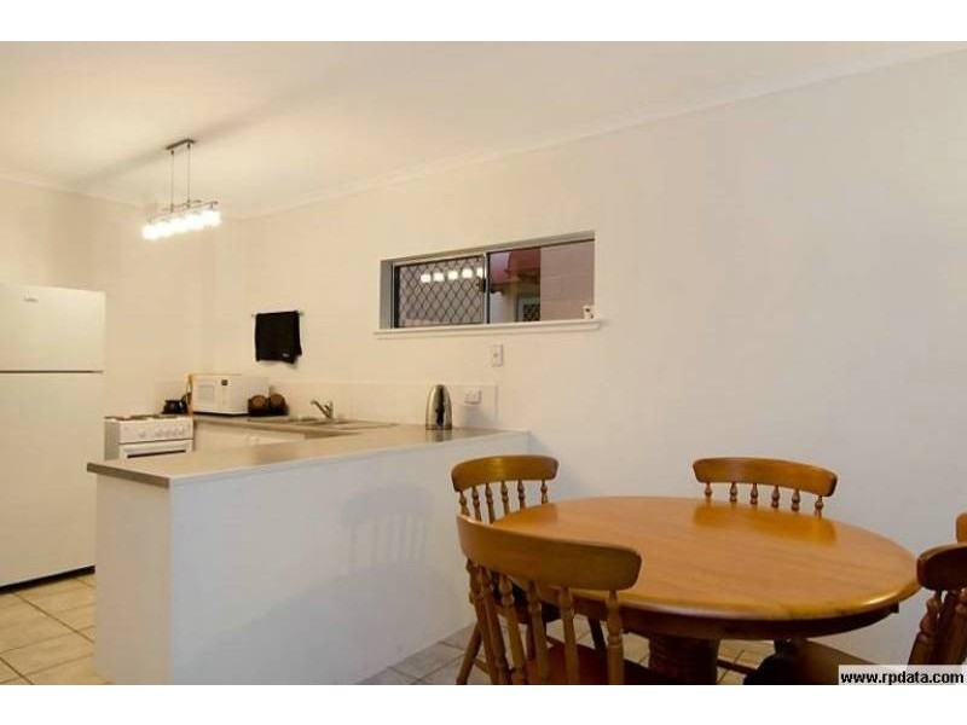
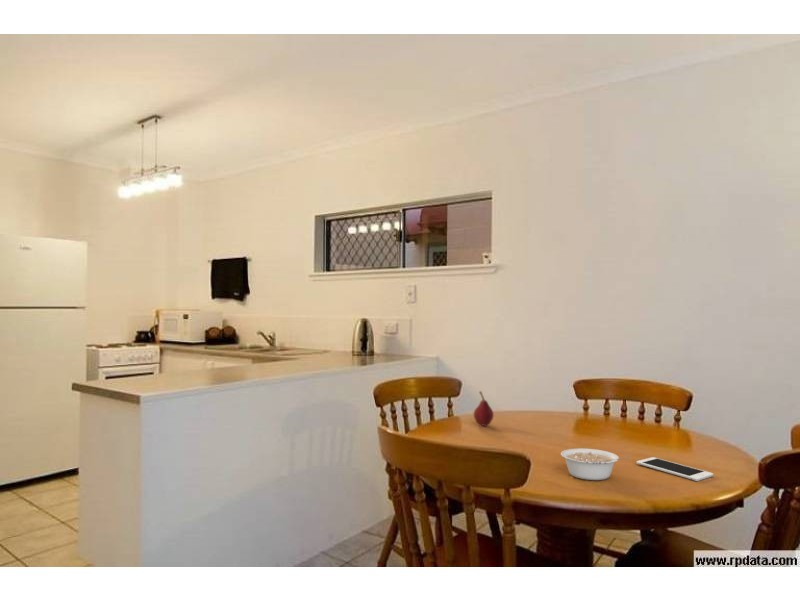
+ fruit [473,390,495,427]
+ cell phone [636,456,714,482]
+ legume [560,448,632,481]
